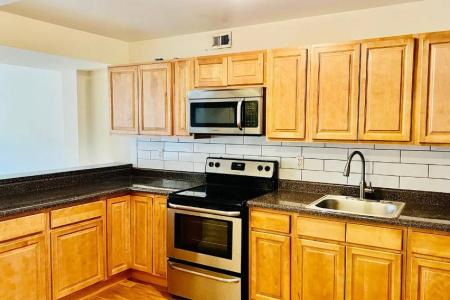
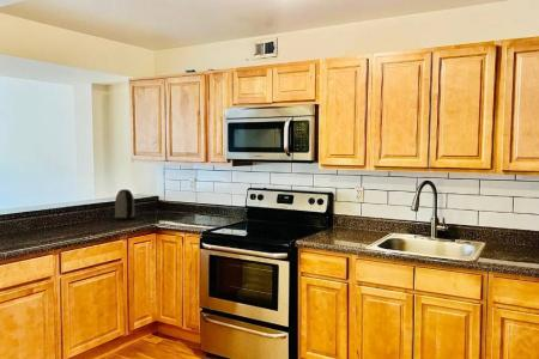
+ kettle [114,188,137,221]
